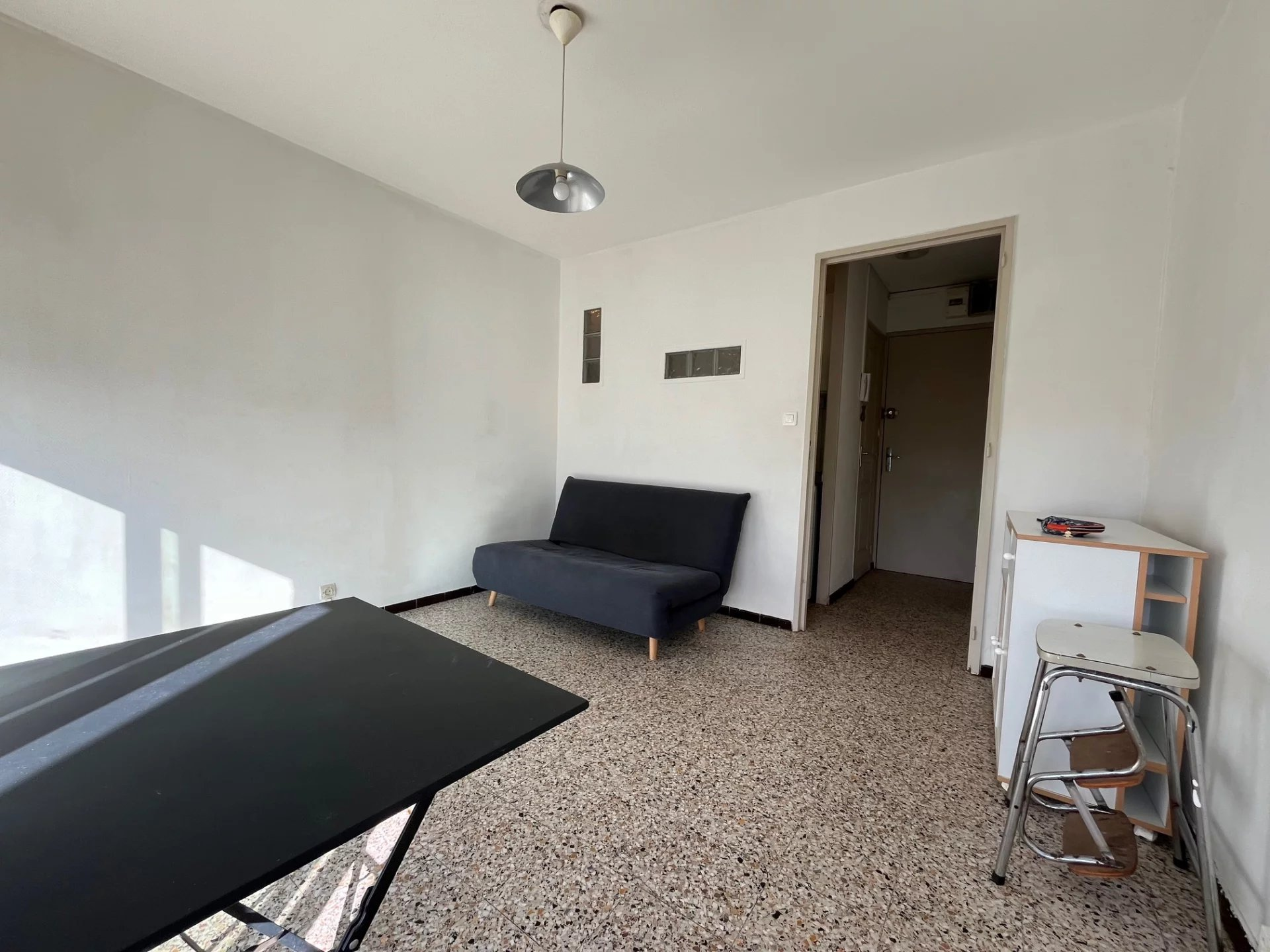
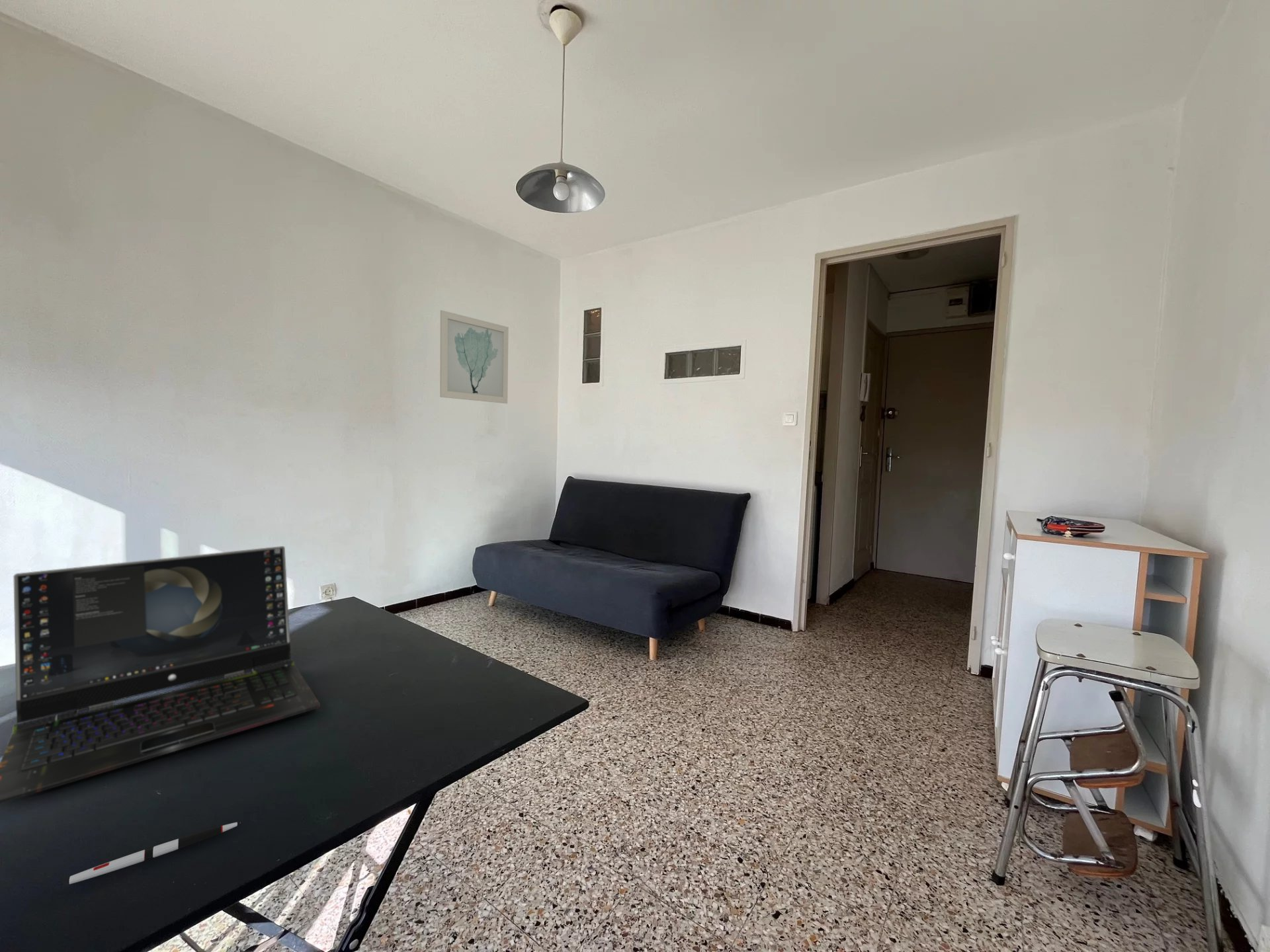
+ pen [67,822,243,885]
+ wall art [439,309,509,404]
+ laptop computer [0,545,321,804]
